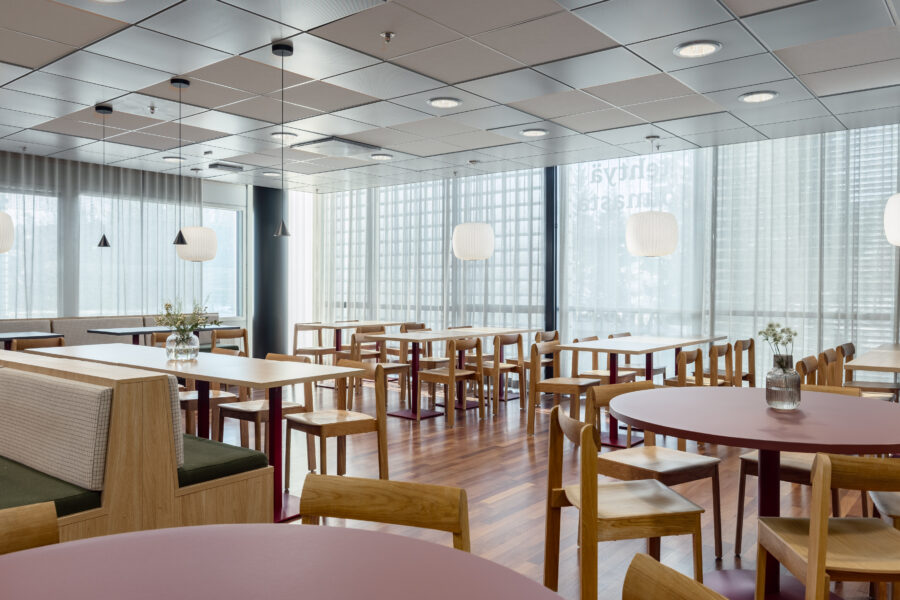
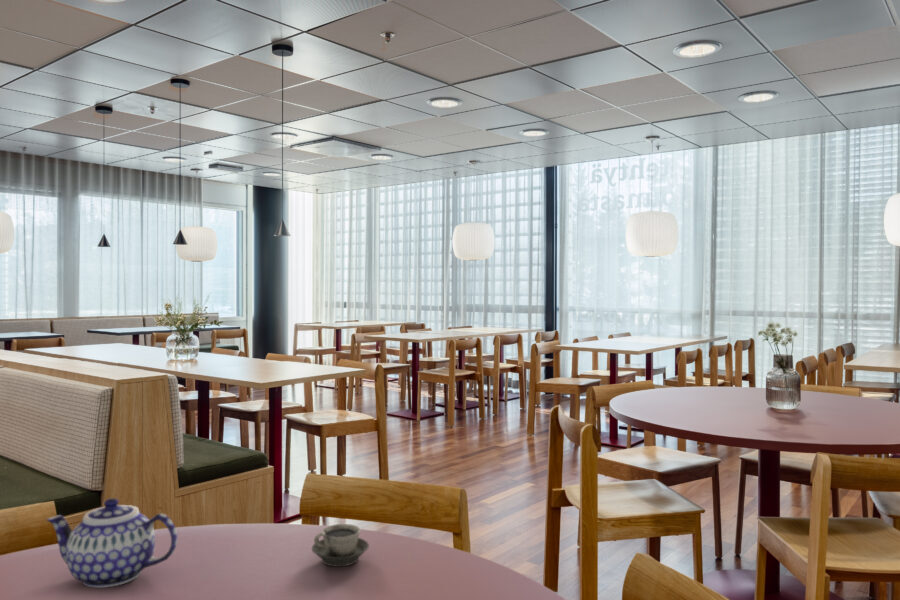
+ teapot [46,497,178,589]
+ cup [311,523,370,568]
